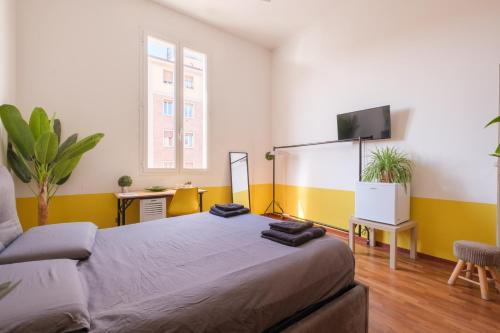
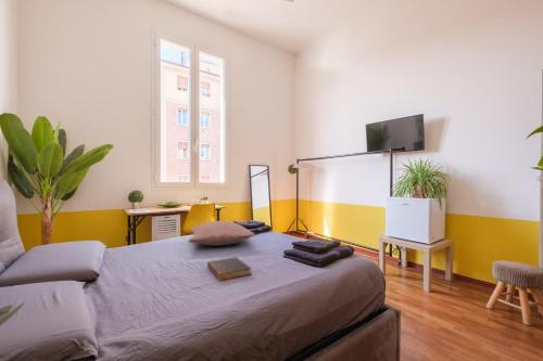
+ pillow [188,220,255,247]
+ book [206,256,253,282]
